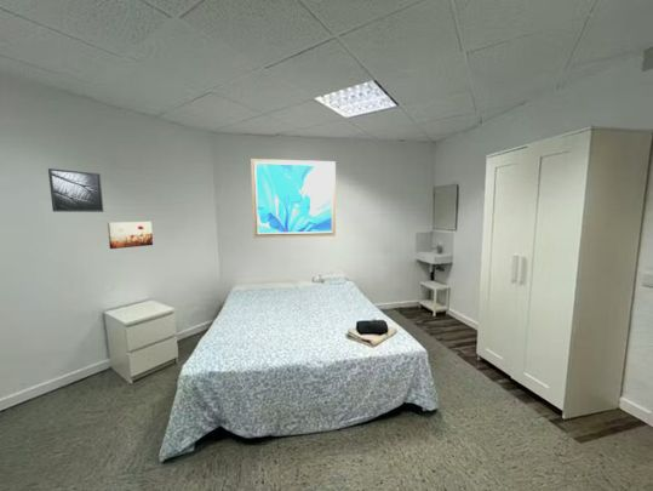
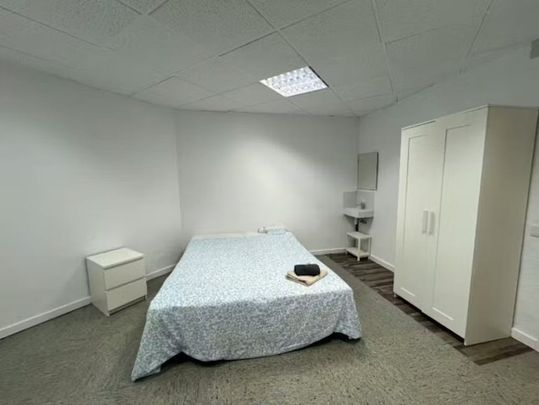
- wall art [250,158,337,239]
- wall art [107,221,154,250]
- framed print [47,167,104,213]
